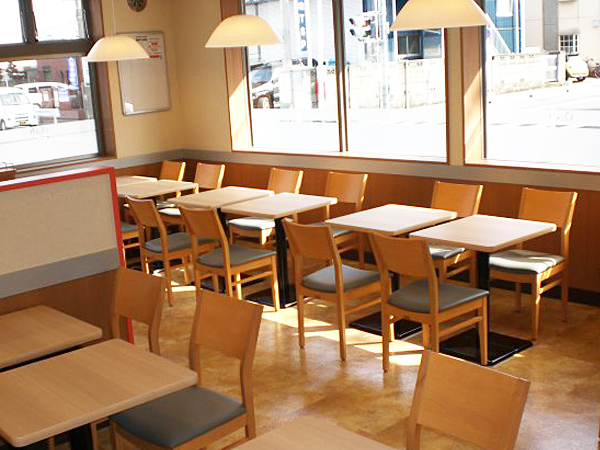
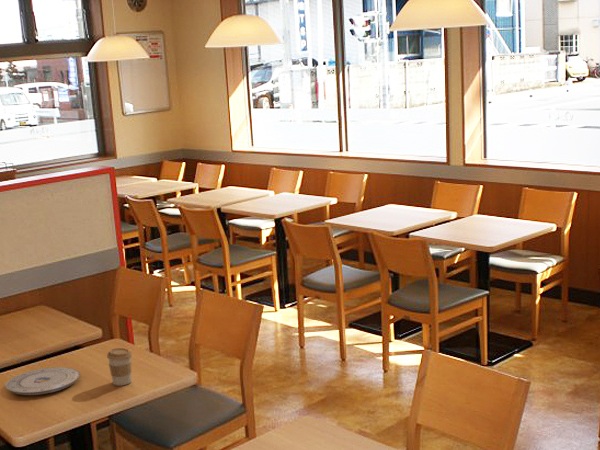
+ coffee cup [106,347,133,386]
+ plate [4,366,81,396]
